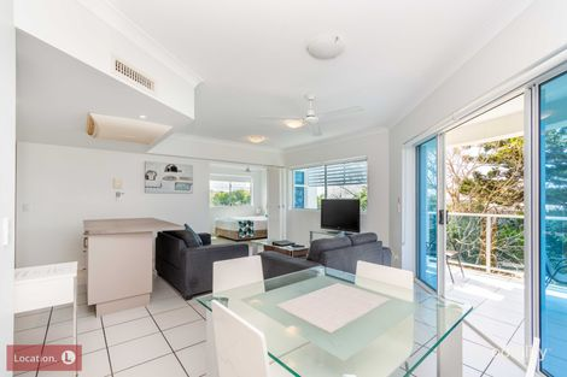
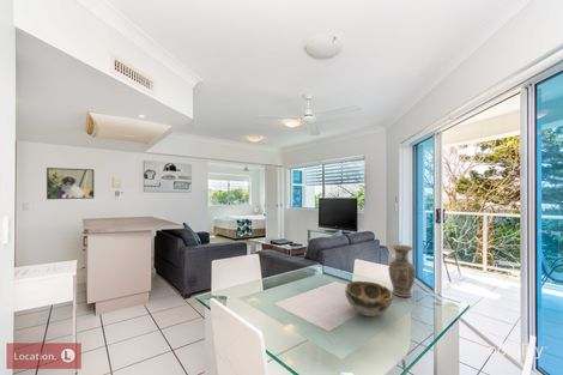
+ vase [387,243,417,298]
+ decorative bowl [344,280,394,317]
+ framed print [46,167,95,200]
